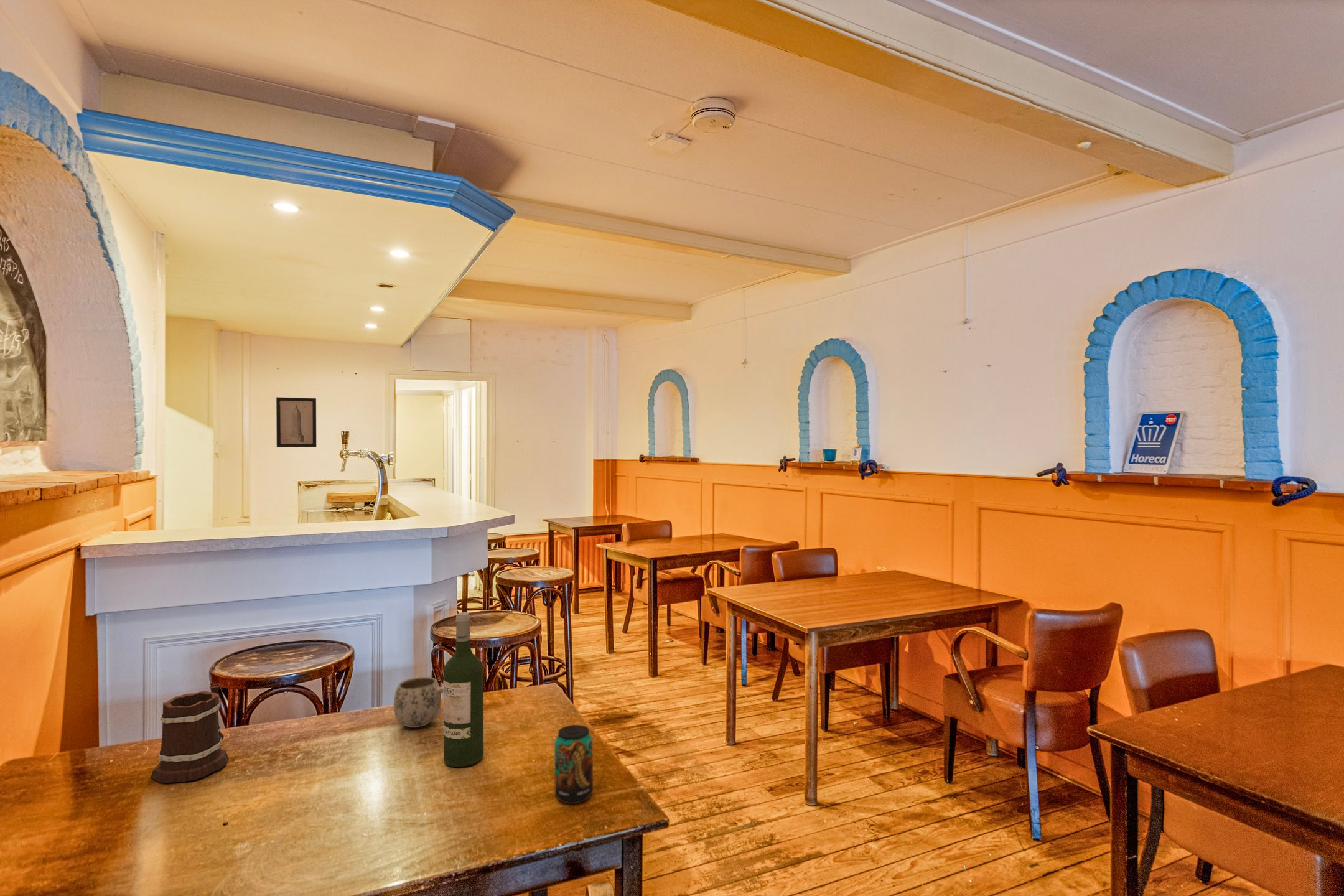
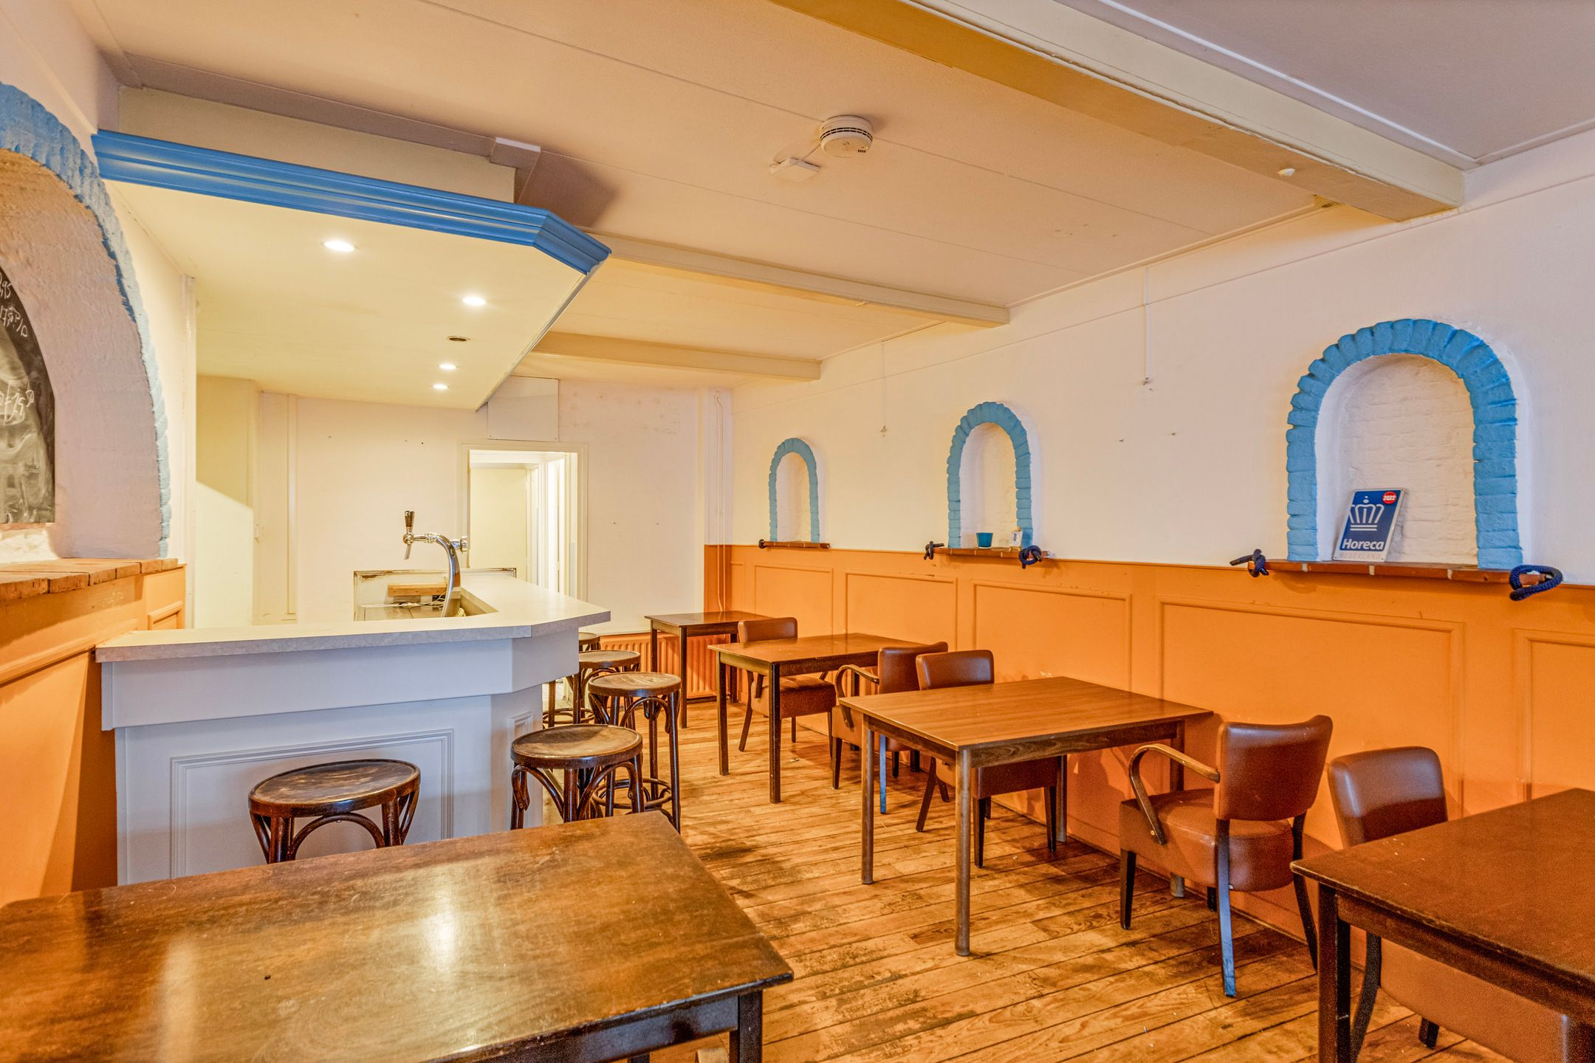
- wine bottle [443,612,484,768]
- beverage can [554,724,594,805]
- mug [393,676,444,728]
- beer mug [150,683,229,783]
- wall art [276,396,317,448]
